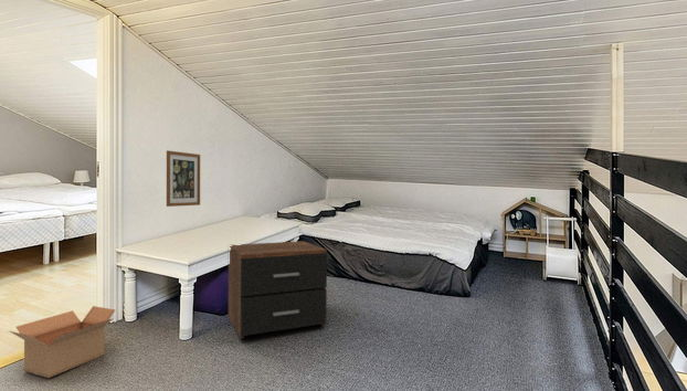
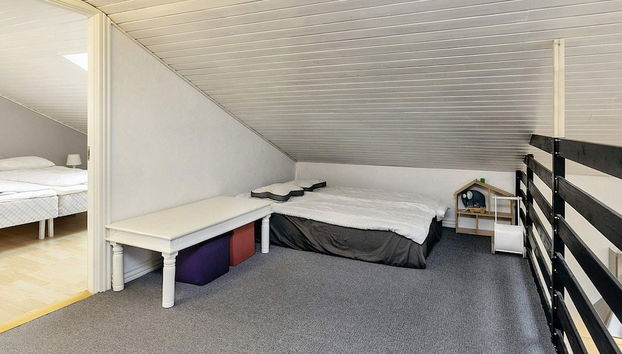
- cardboard box [7,305,116,379]
- nightstand [228,240,328,339]
- wall art [166,149,201,208]
